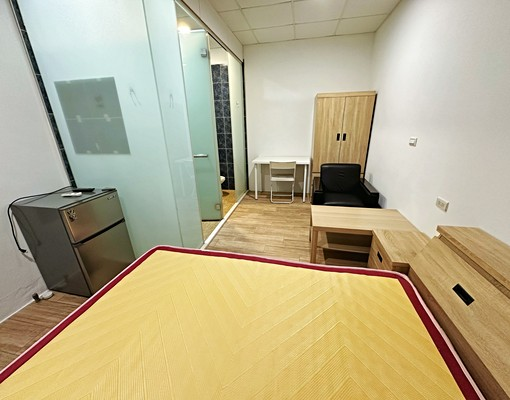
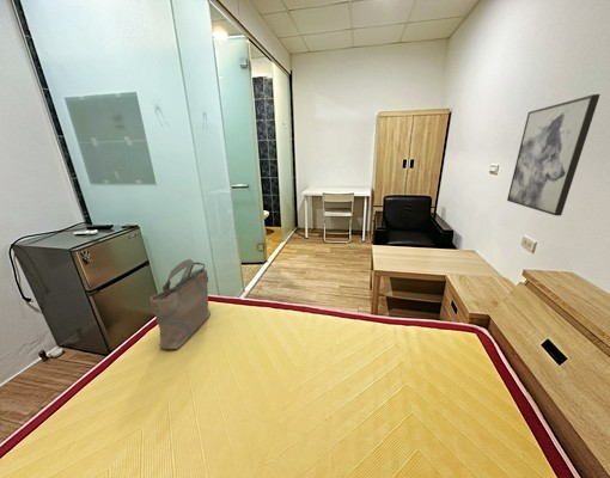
+ wall art [506,93,602,216]
+ tote bag [148,258,212,350]
